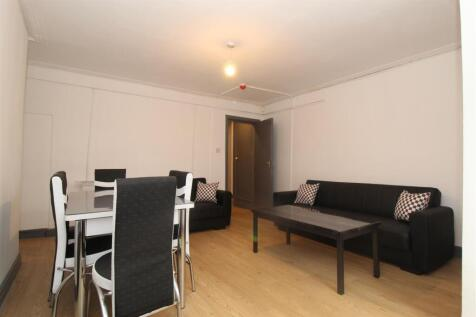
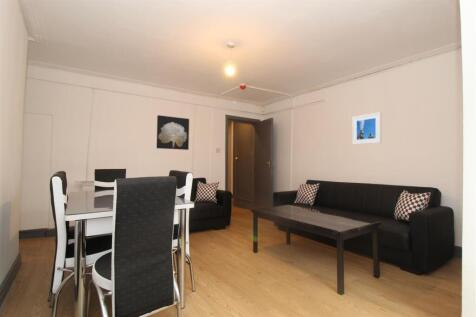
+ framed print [351,111,382,146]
+ wall art [156,114,190,151]
